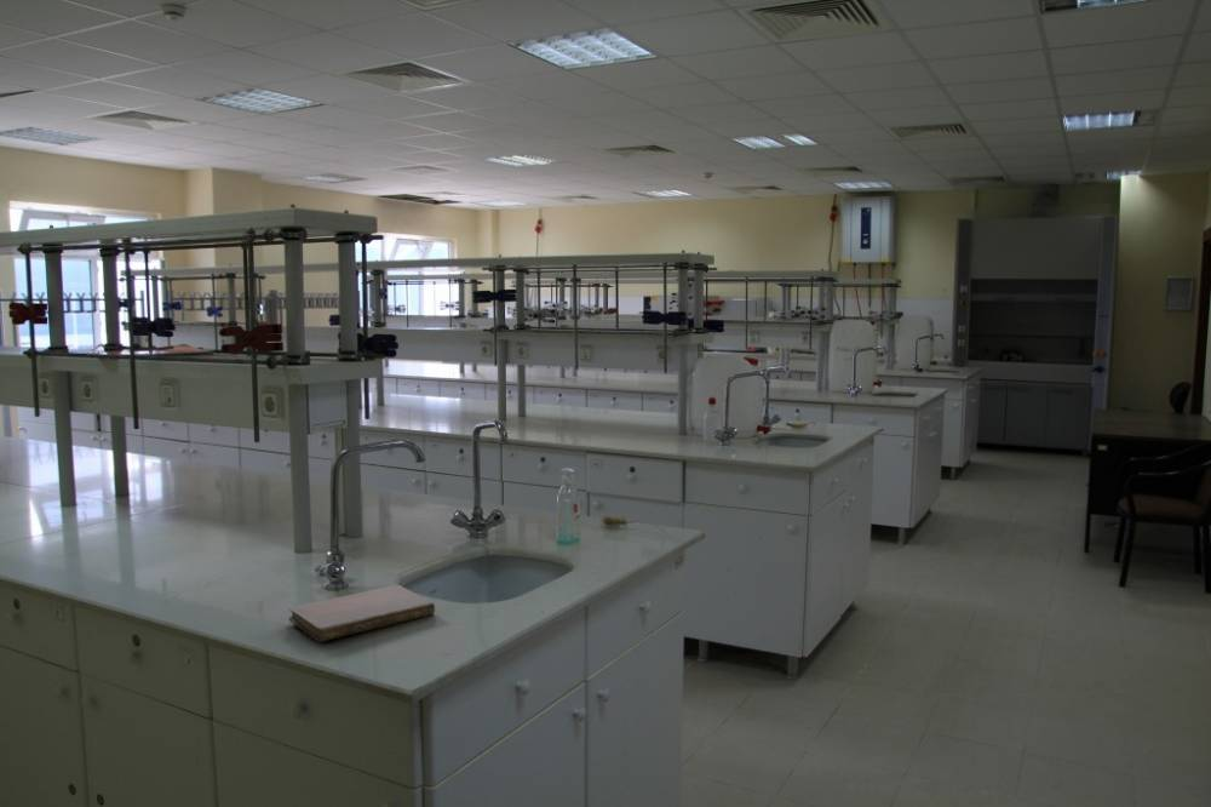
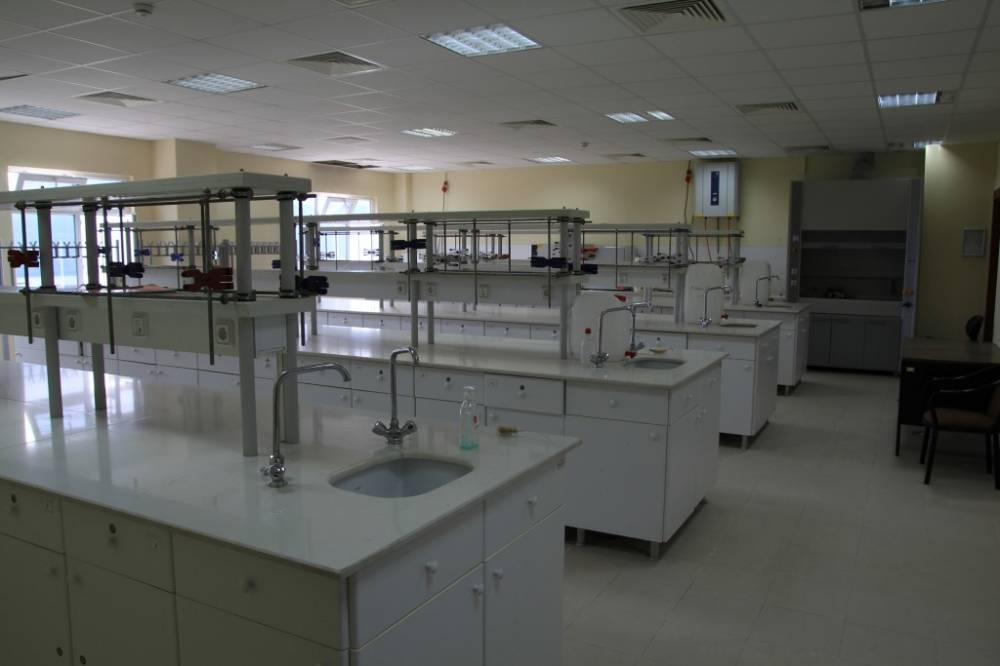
- notebook [288,584,436,643]
